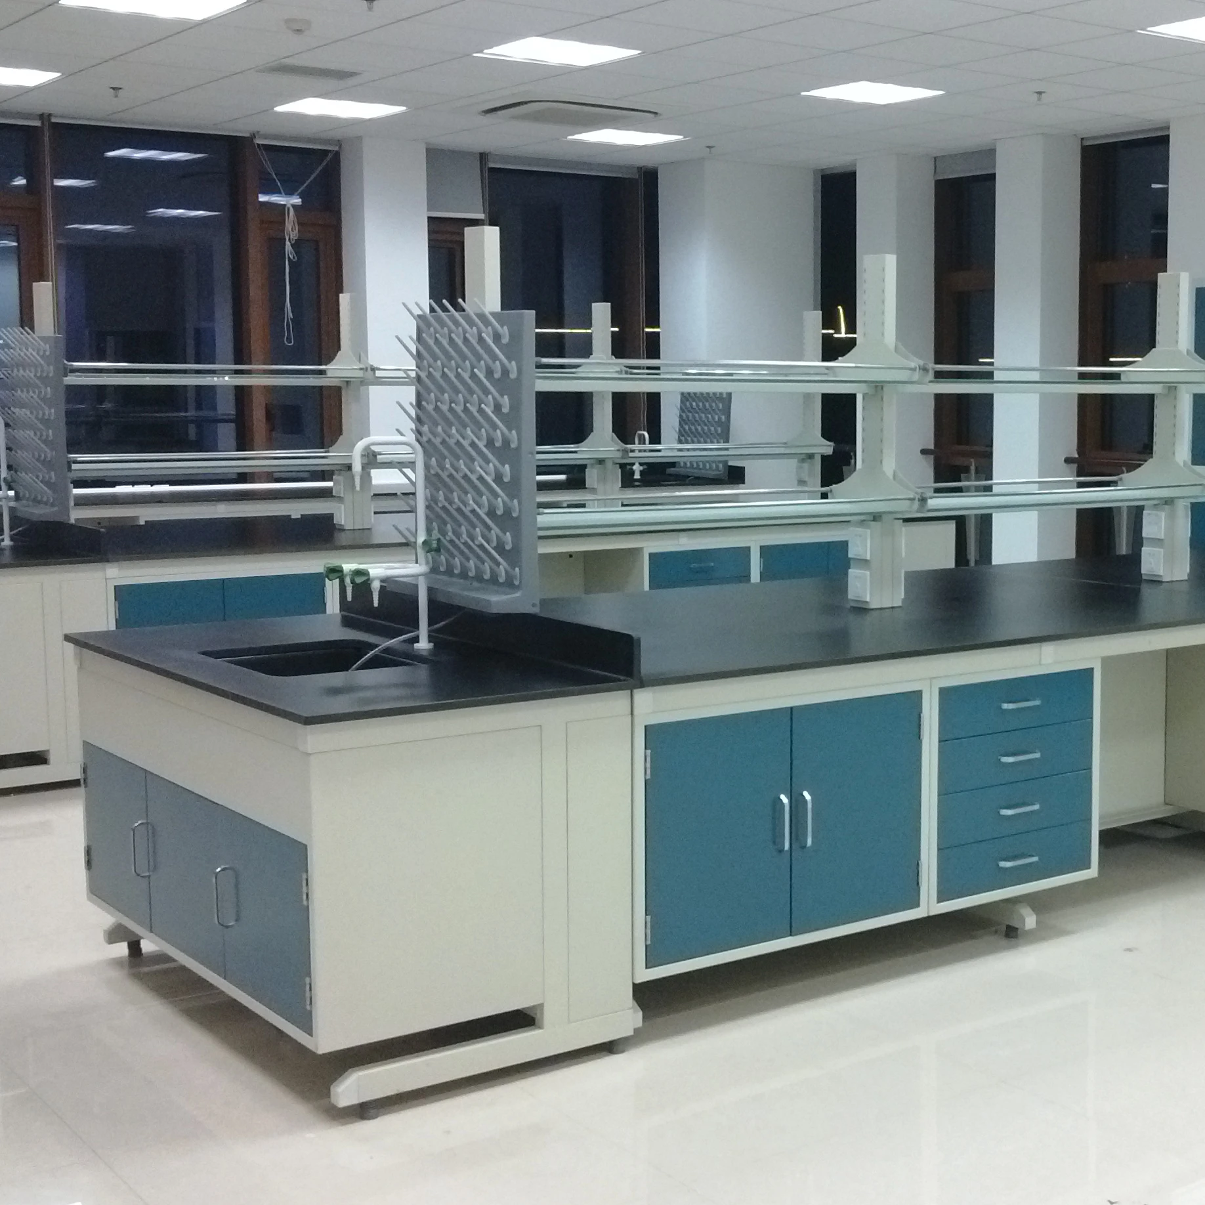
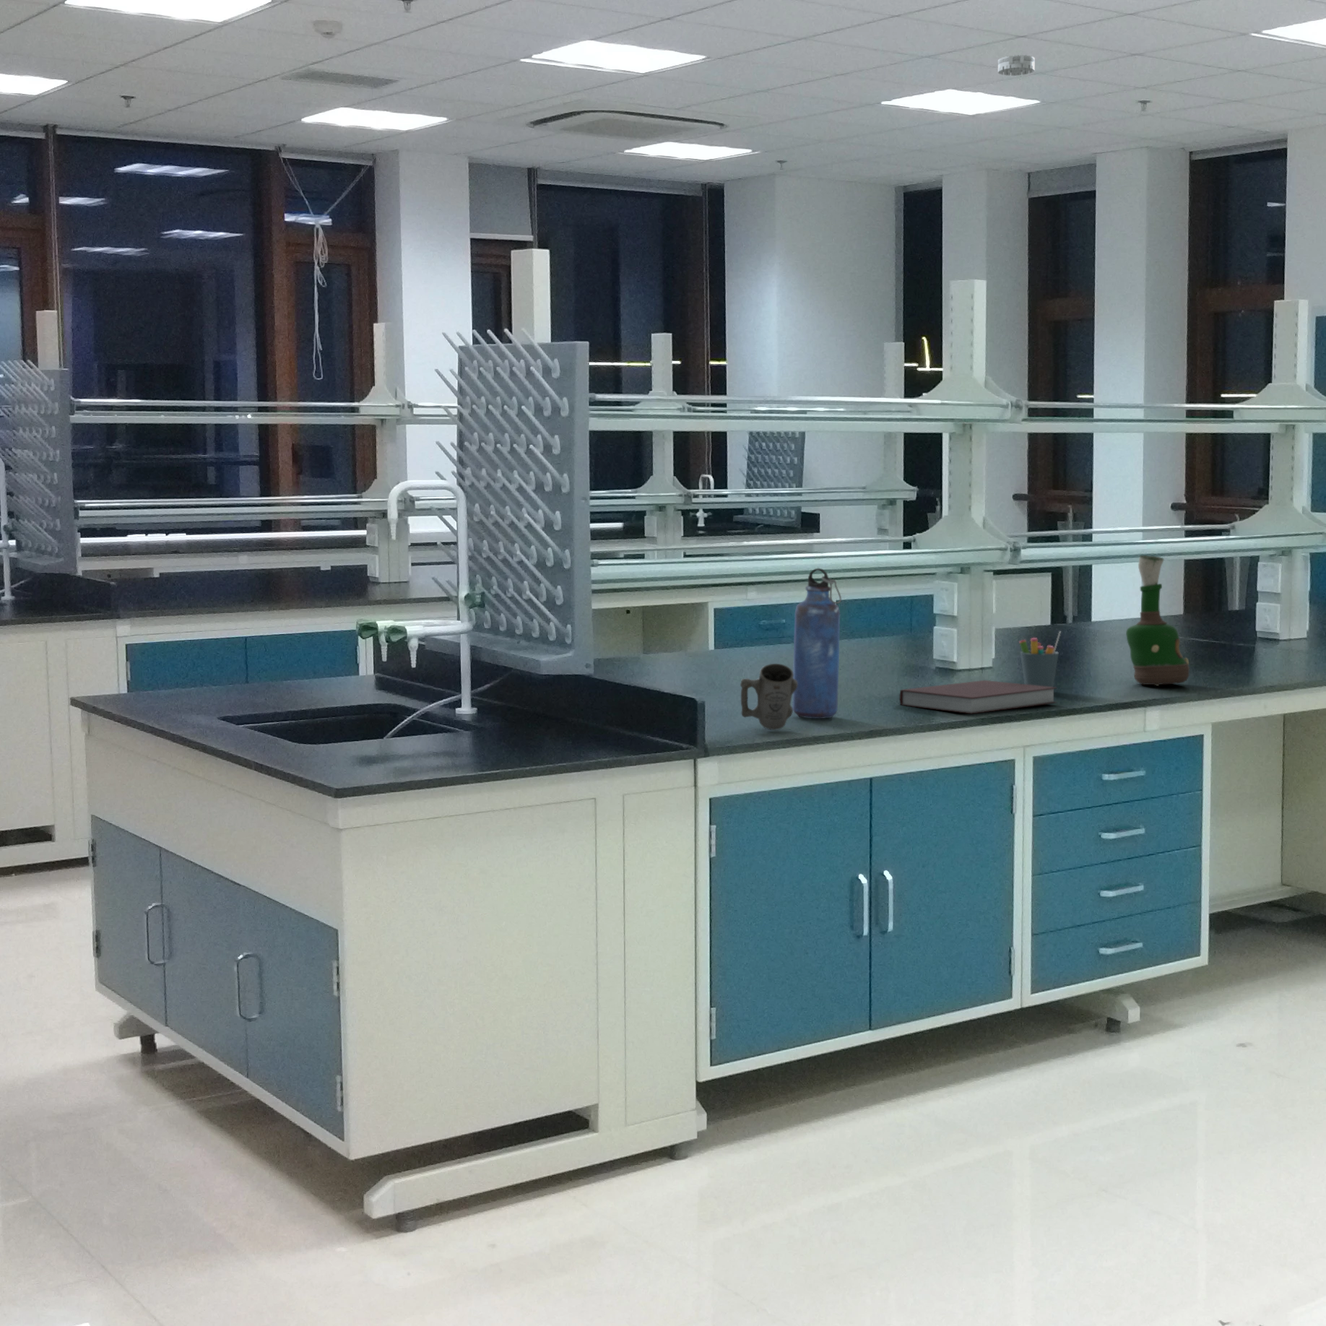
+ notebook [899,680,1058,714]
+ mug [739,663,798,731]
+ smoke detector [997,55,1036,76]
+ pen holder [1019,630,1061,687]
+ grog bottle [1126,555,1190,687]
+ water bottle [792,567,843,719]
